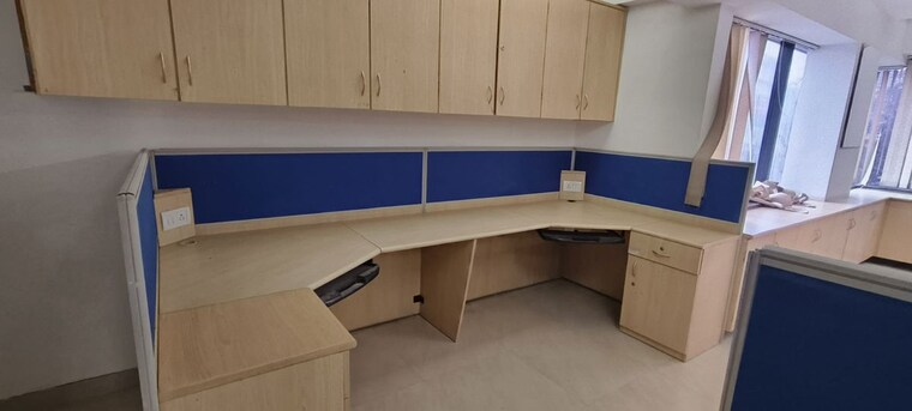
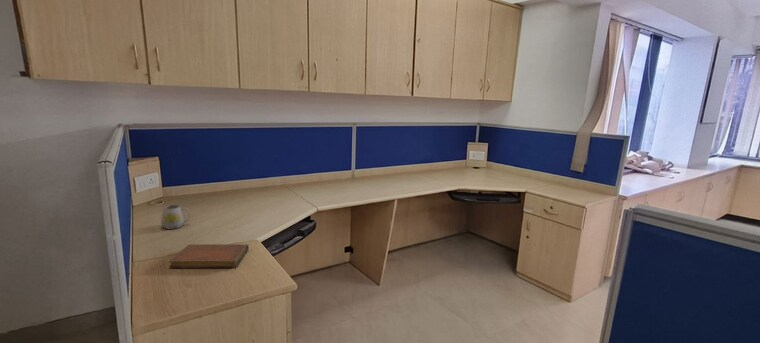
+ mug [160,204,191,230]
+ notebook [168,243,250,268]
